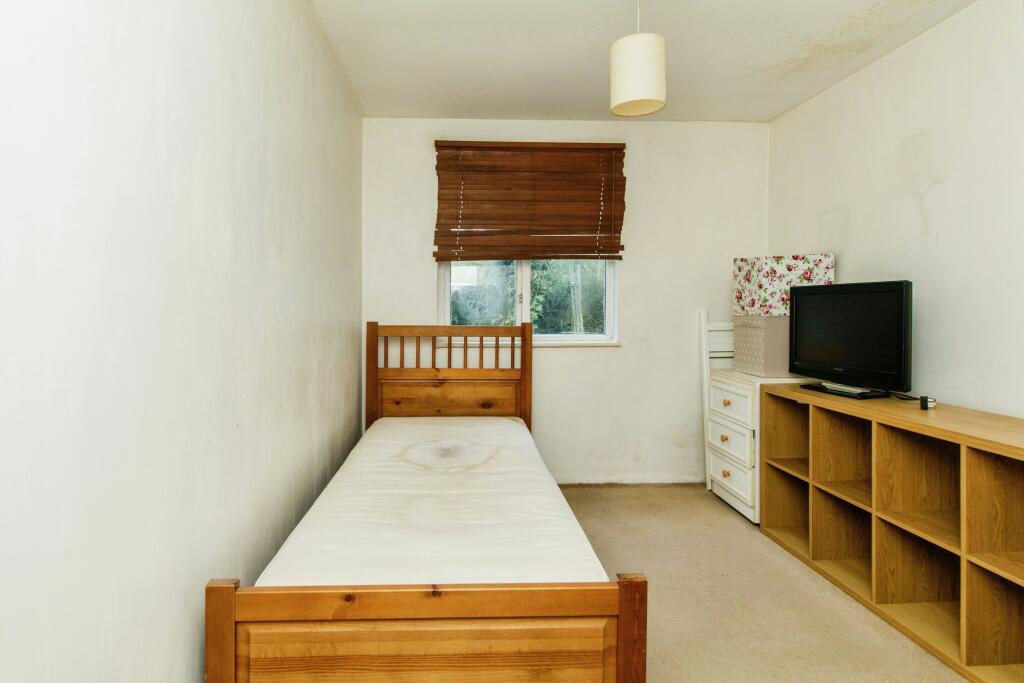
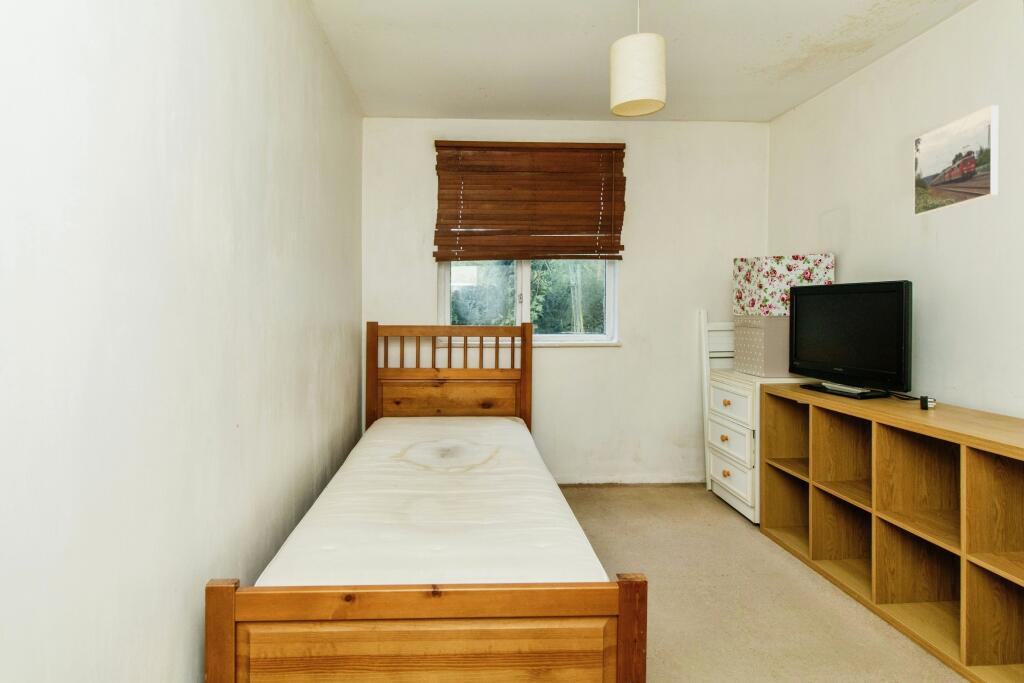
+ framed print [913,104,1000,217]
